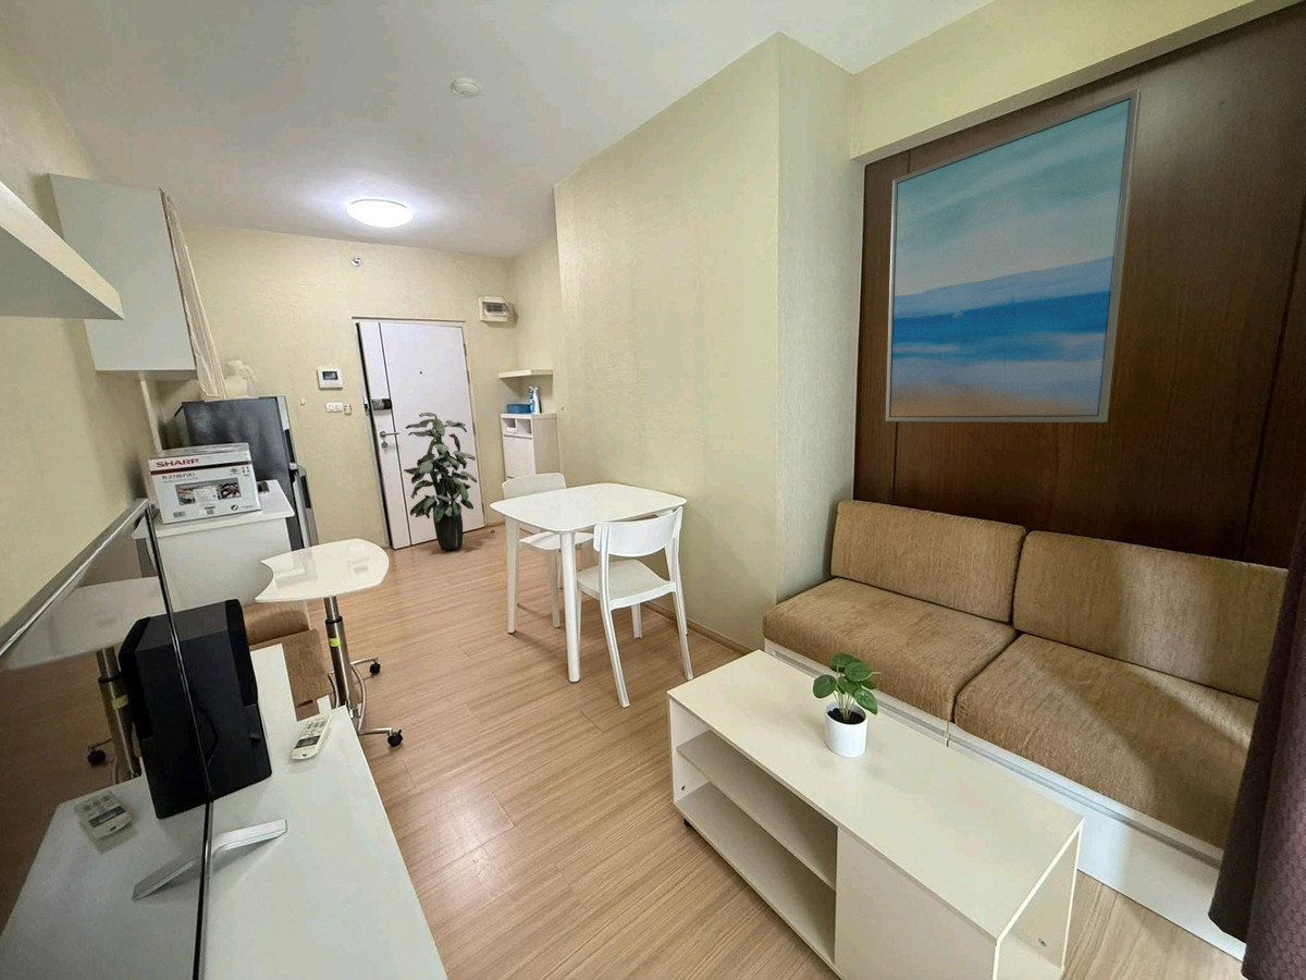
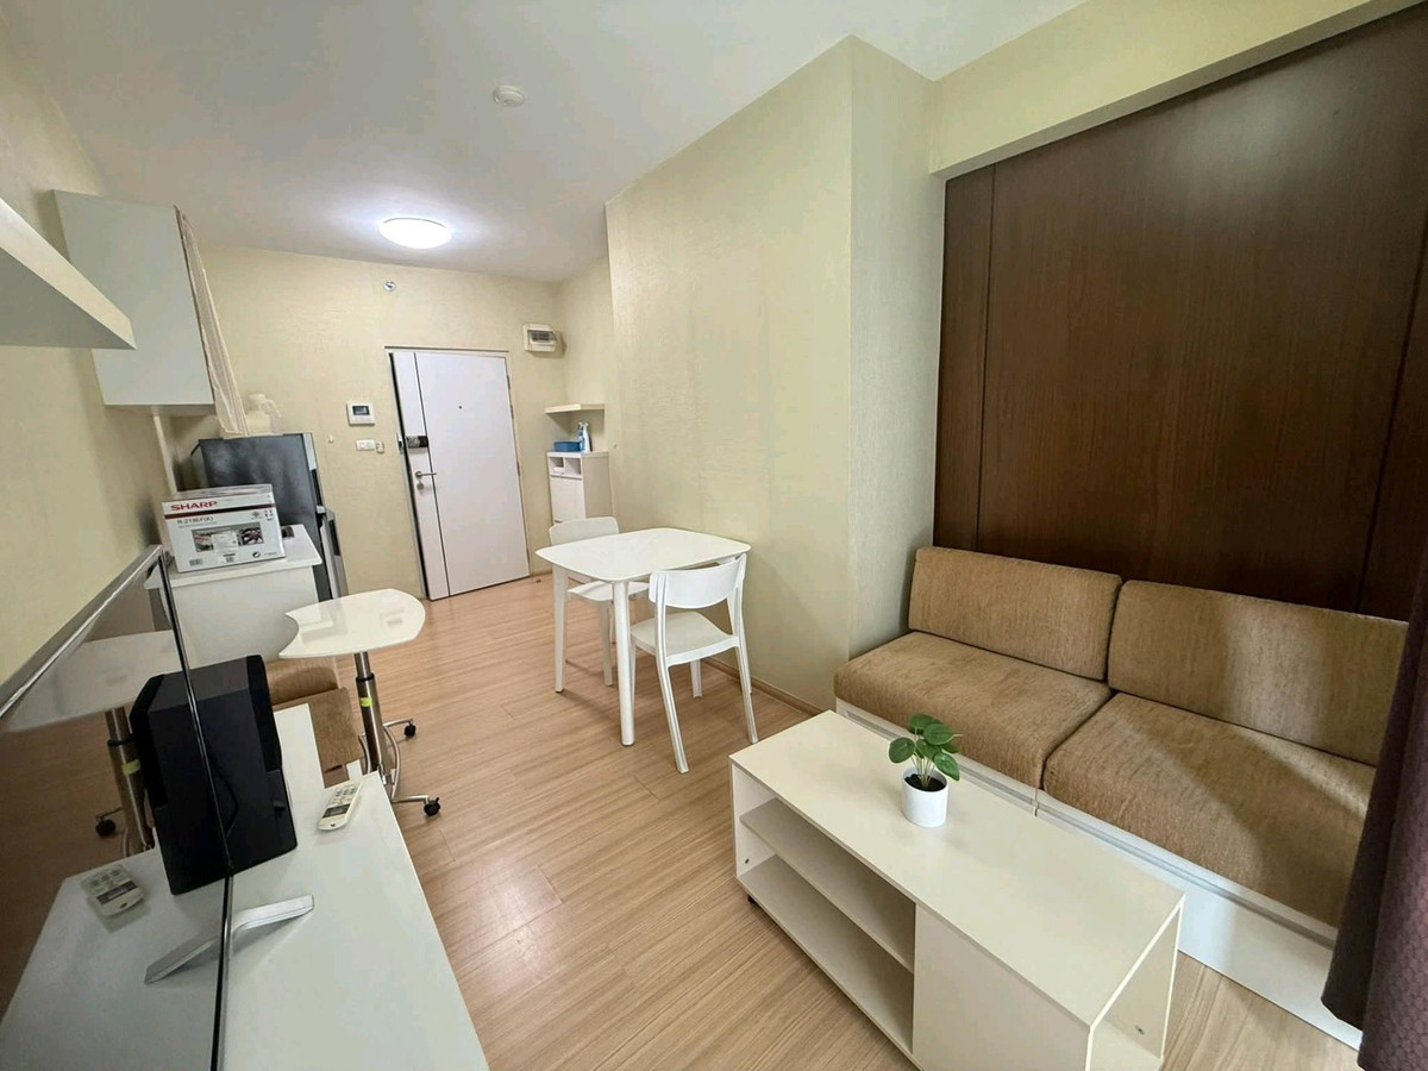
- wall art [885,87,1143,424]
- indoor plant [403,412,479,551]
